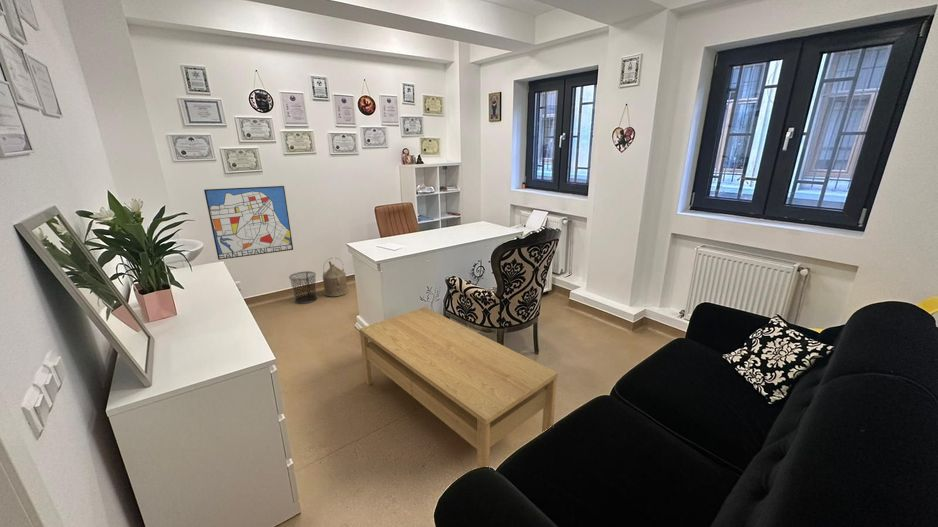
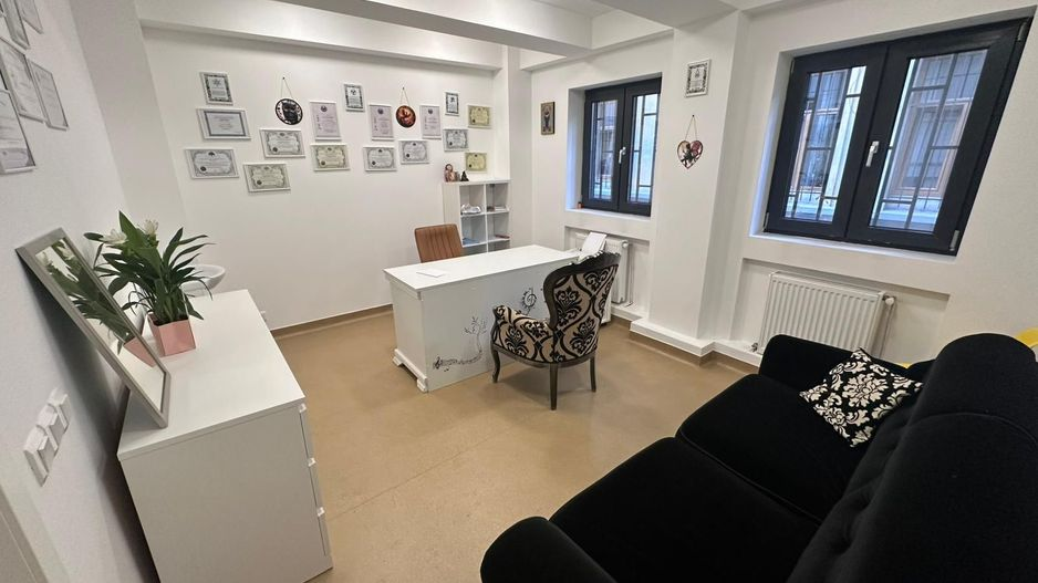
- watering can [322,257,348,297]
- wall art [203,185,294,261]
- coffee table [358,306,559,469]
- waste bin [288,270,318,305]
